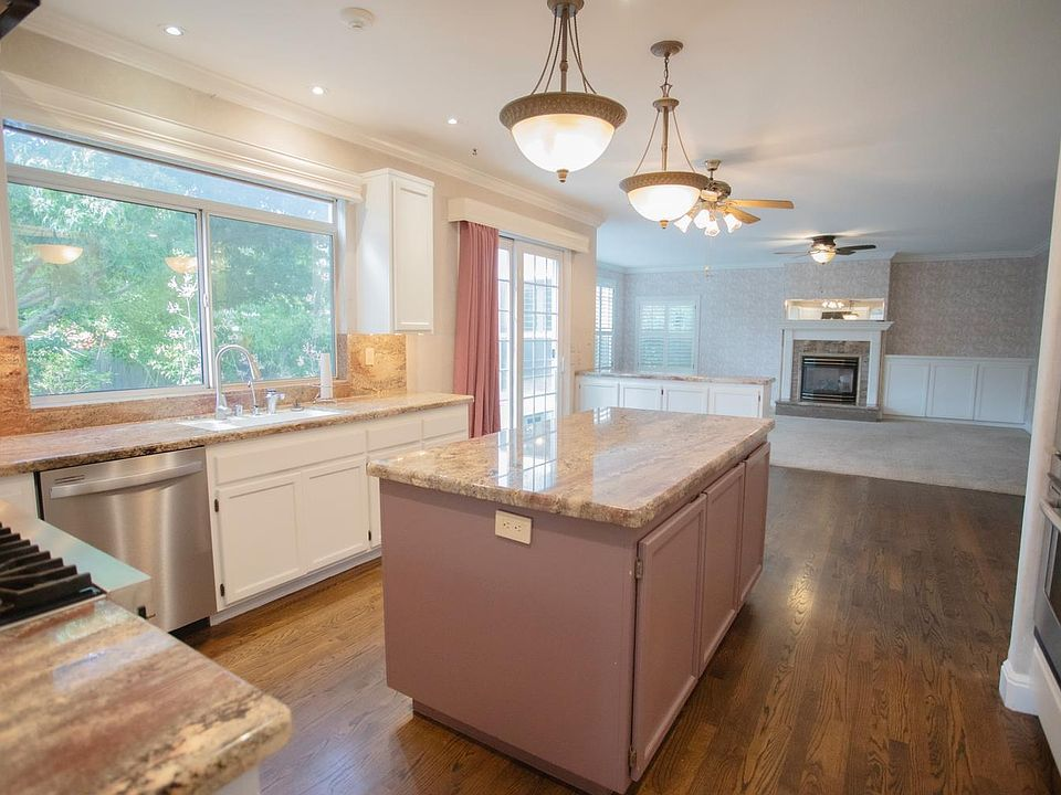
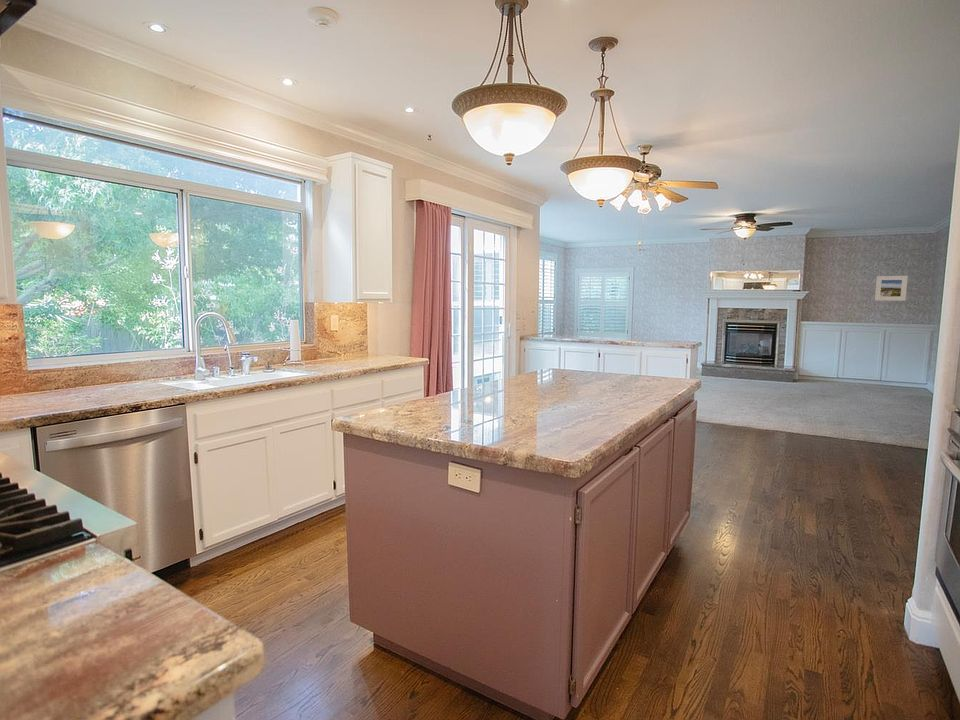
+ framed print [874,275,909,302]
